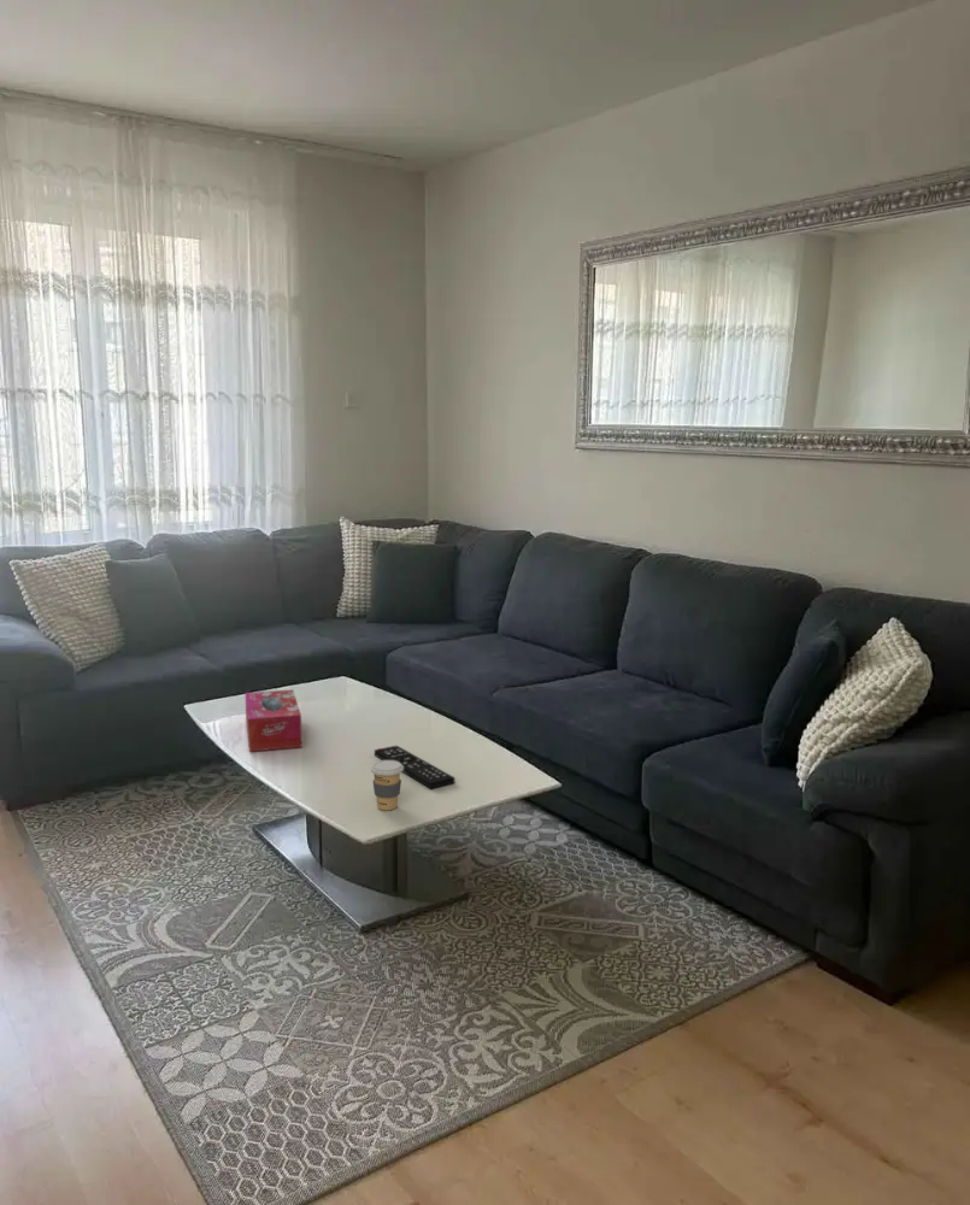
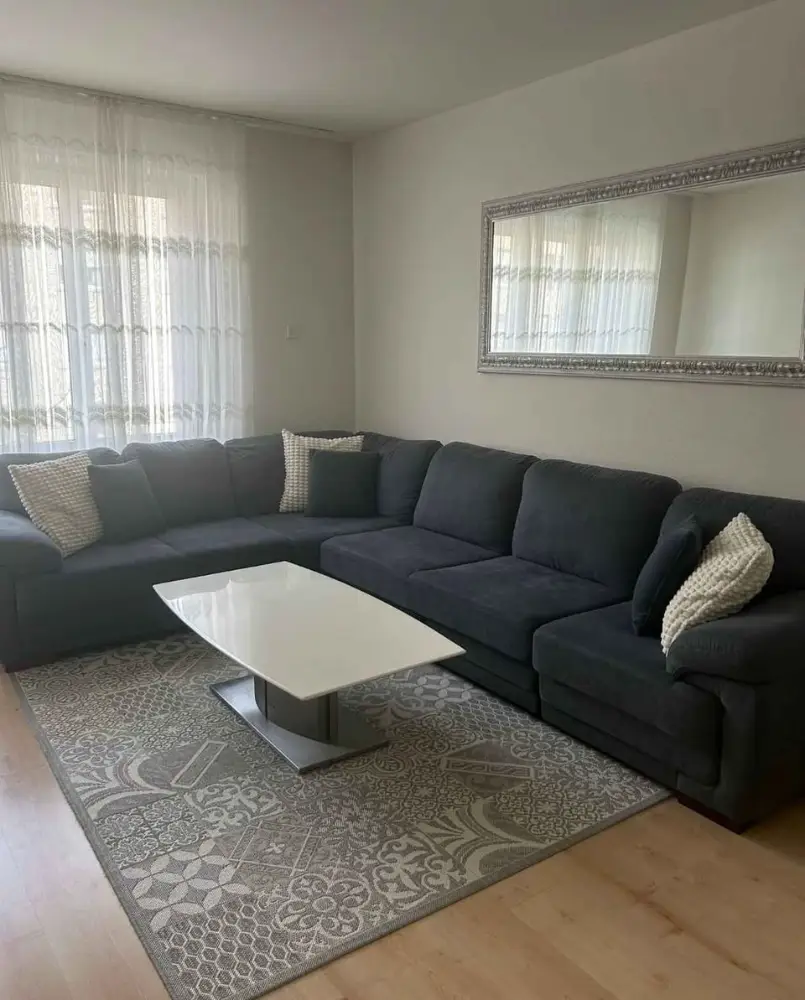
- coffee cup [370,759,404,811]
- tissue box [245,689,302,753]
- remote control [374,745,455,789]
